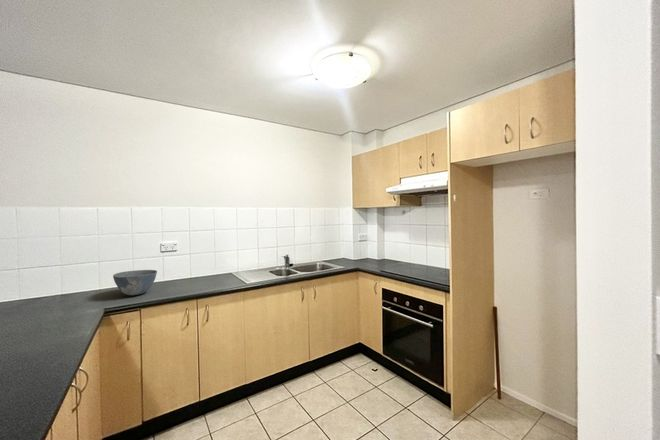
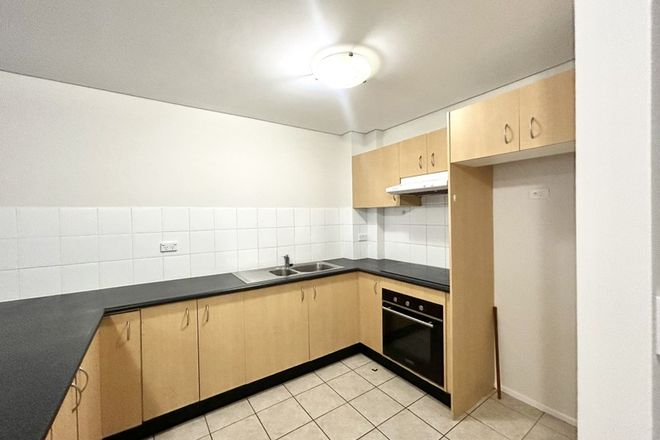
- bowl [112,269,158,296]
